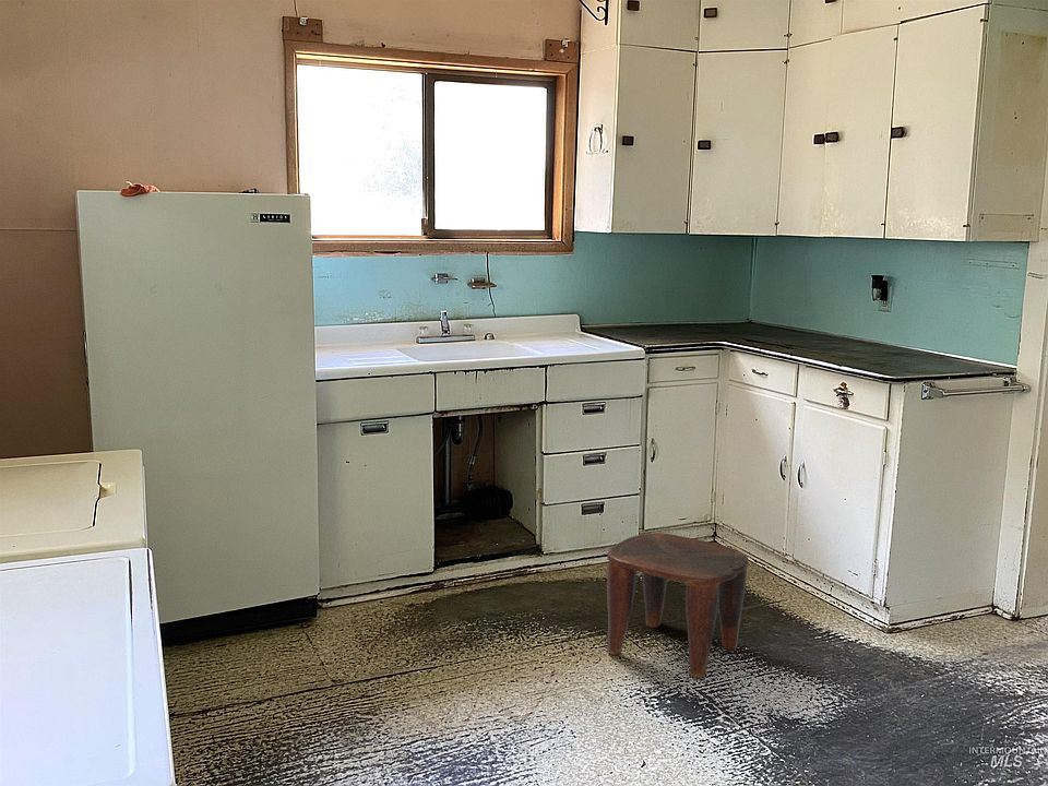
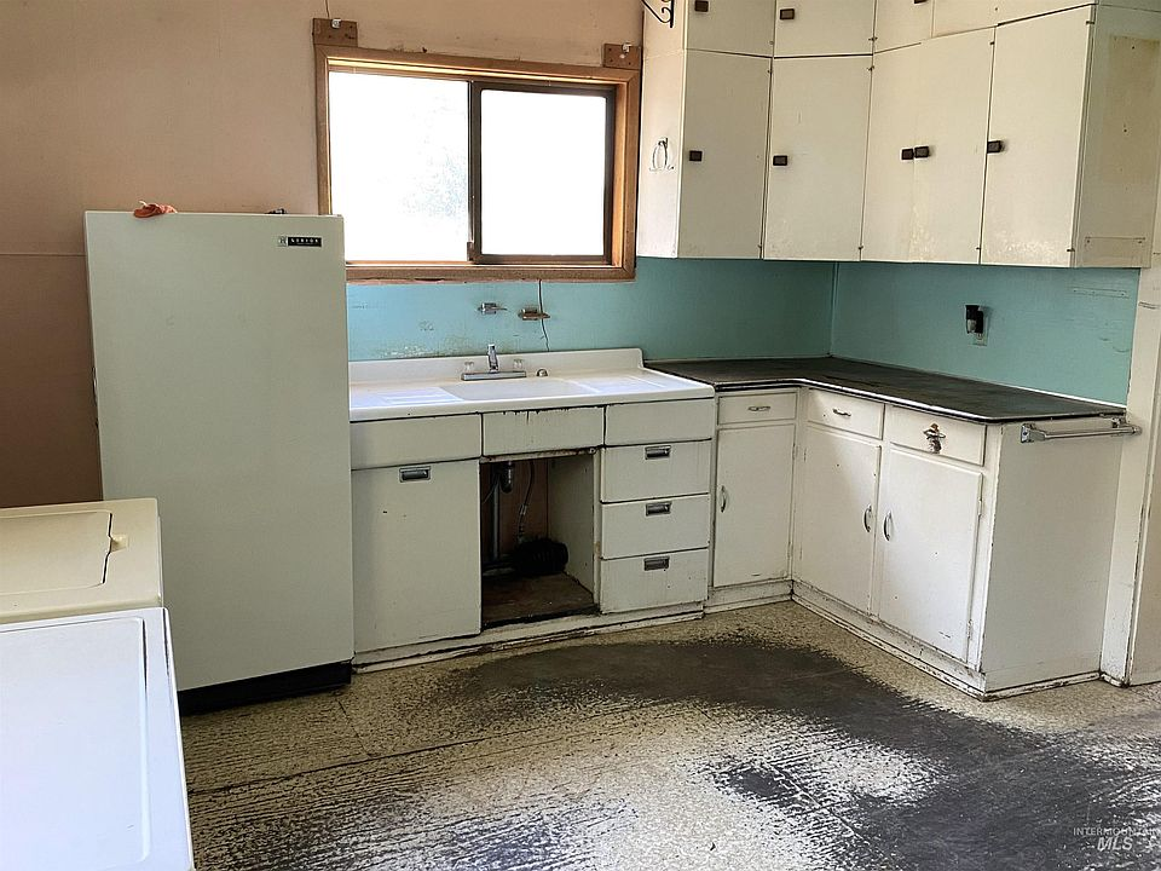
- stool [606,532,750,679]
